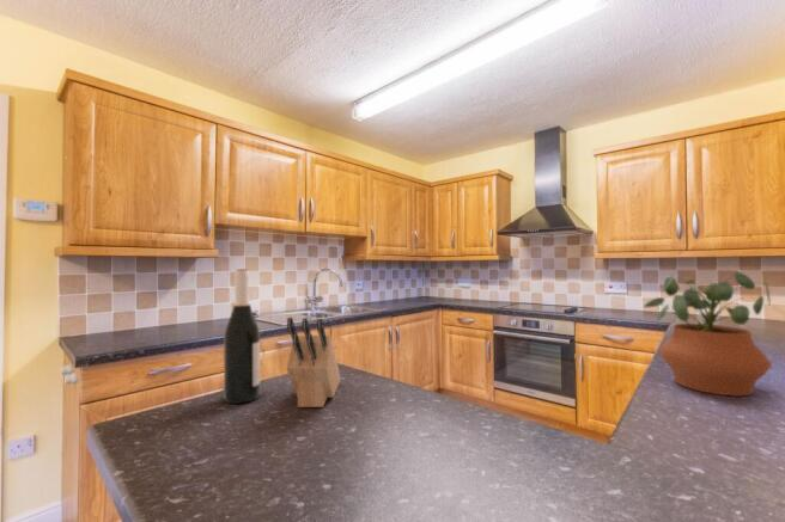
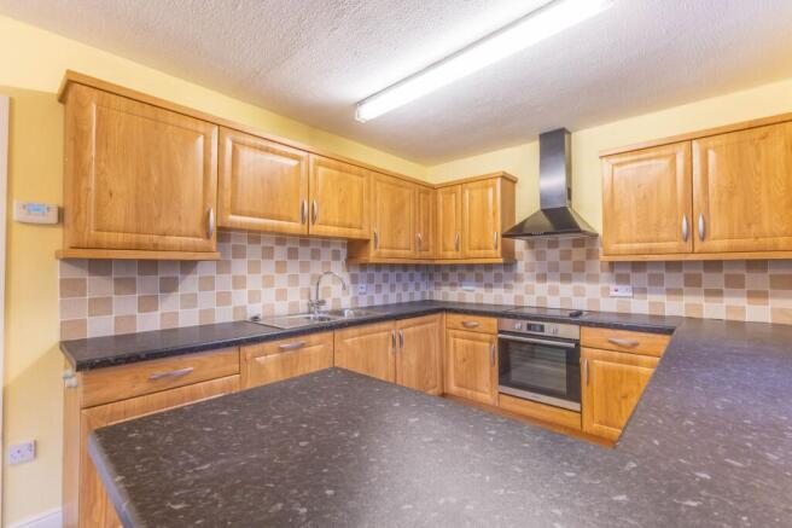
- wine bottle [223,268,261,405]
- potted plant [643,271,773,398]
- knife block [286,317,341,409]
